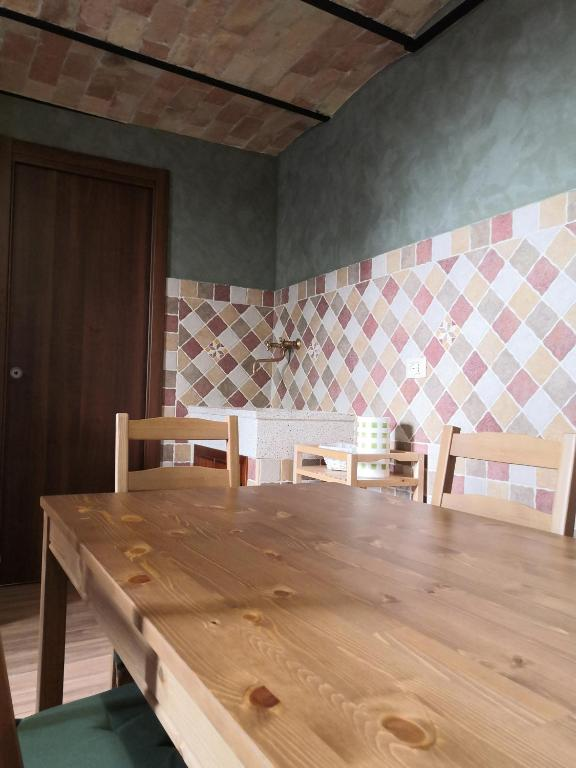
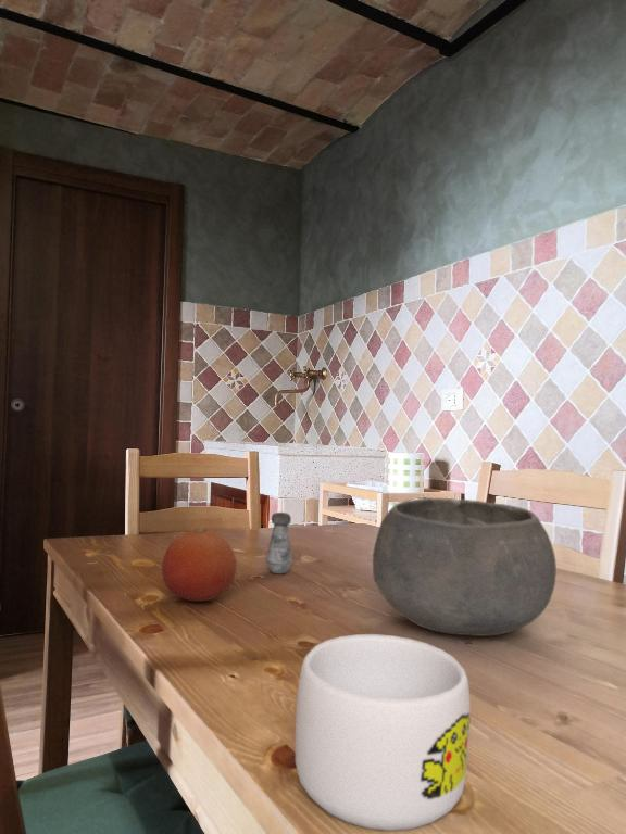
+ fruit [161,527,238,603]
+ salt shaker [265,511,293,574]
+ mug [295,633,472,832]
+ bowl [372,497,558,637]
